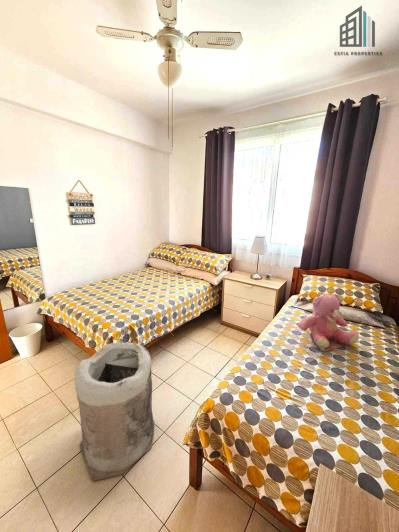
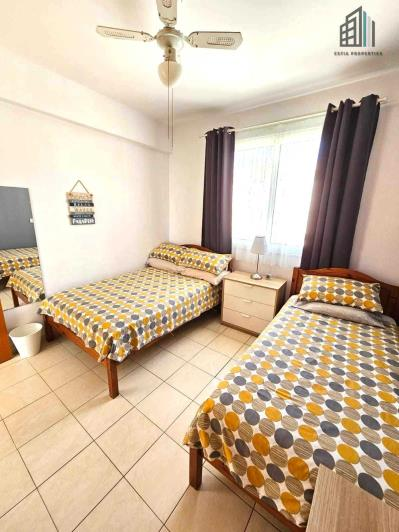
- bag [74,340,156,482]
- teddy bear [298,293,360,352]
